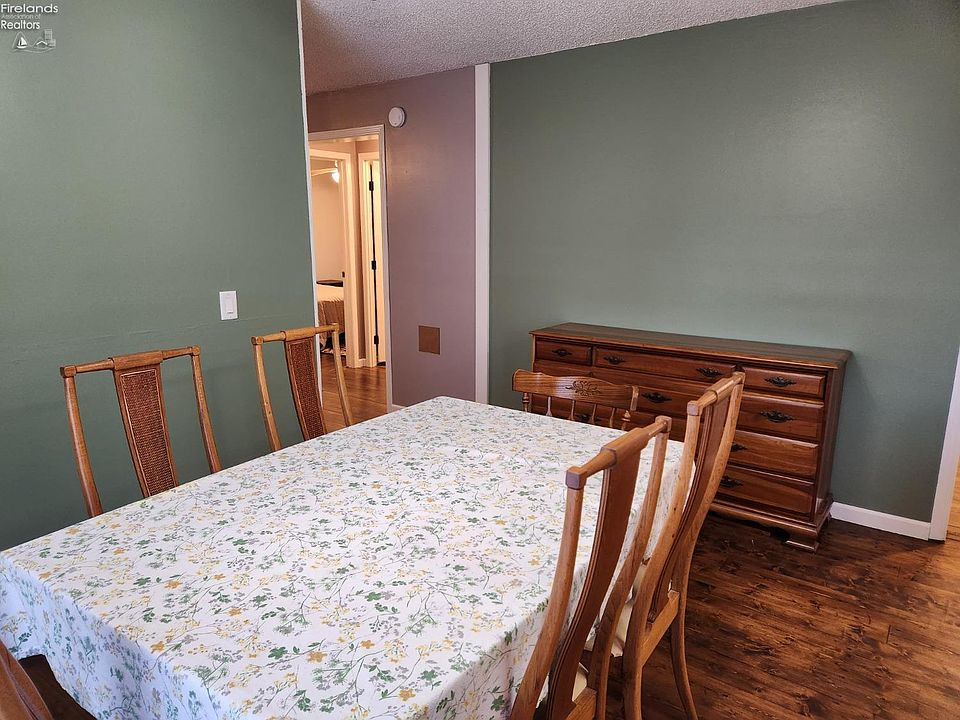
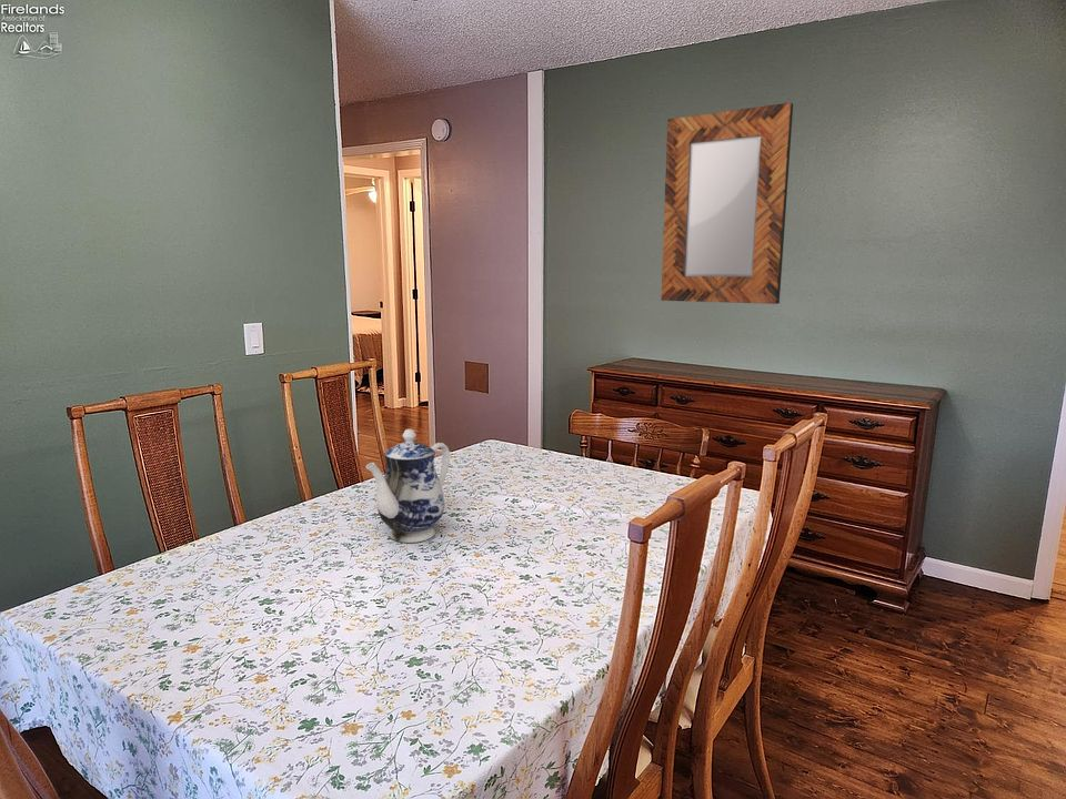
+ home mirror [660,102,794,305]
+ teapot [365,428,451,544]
